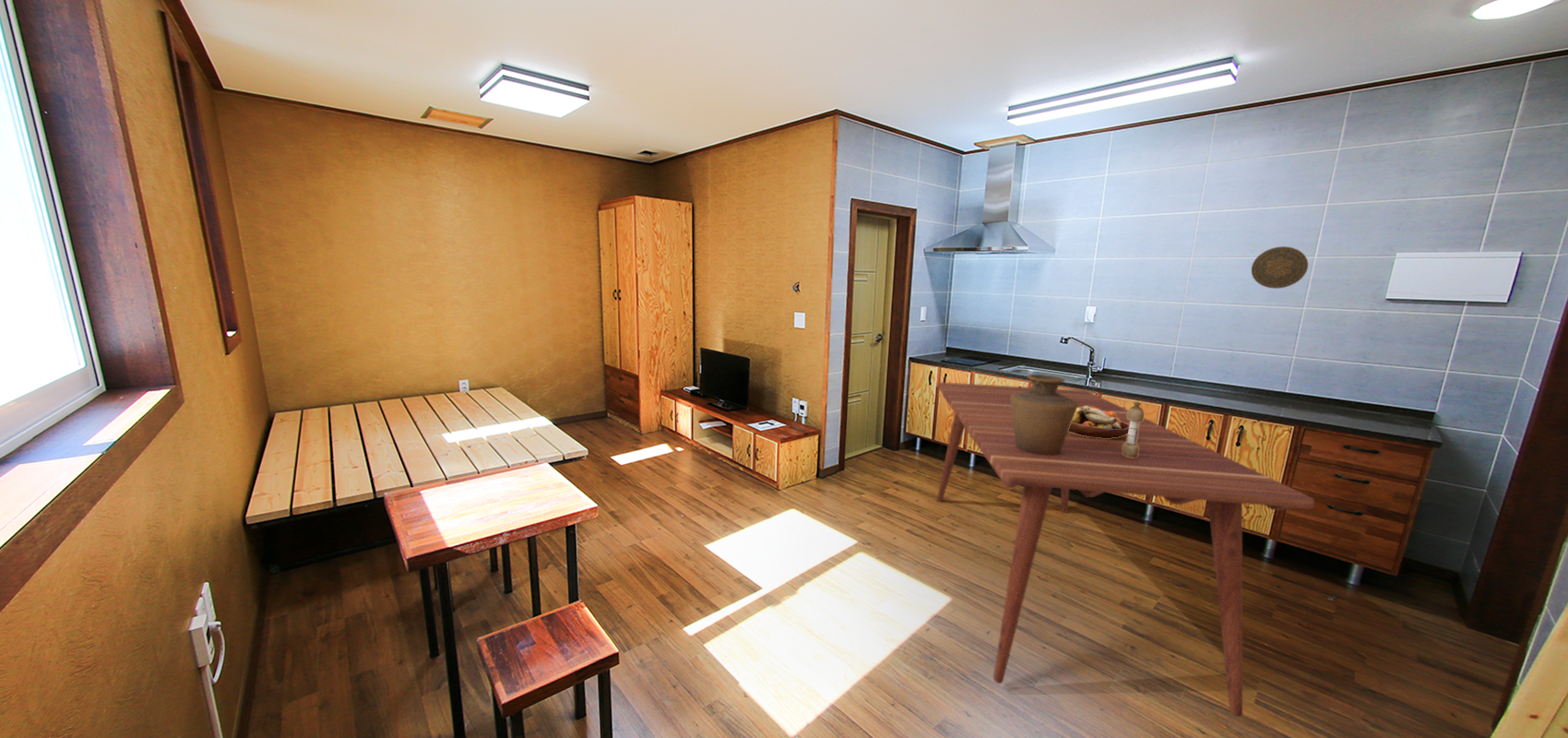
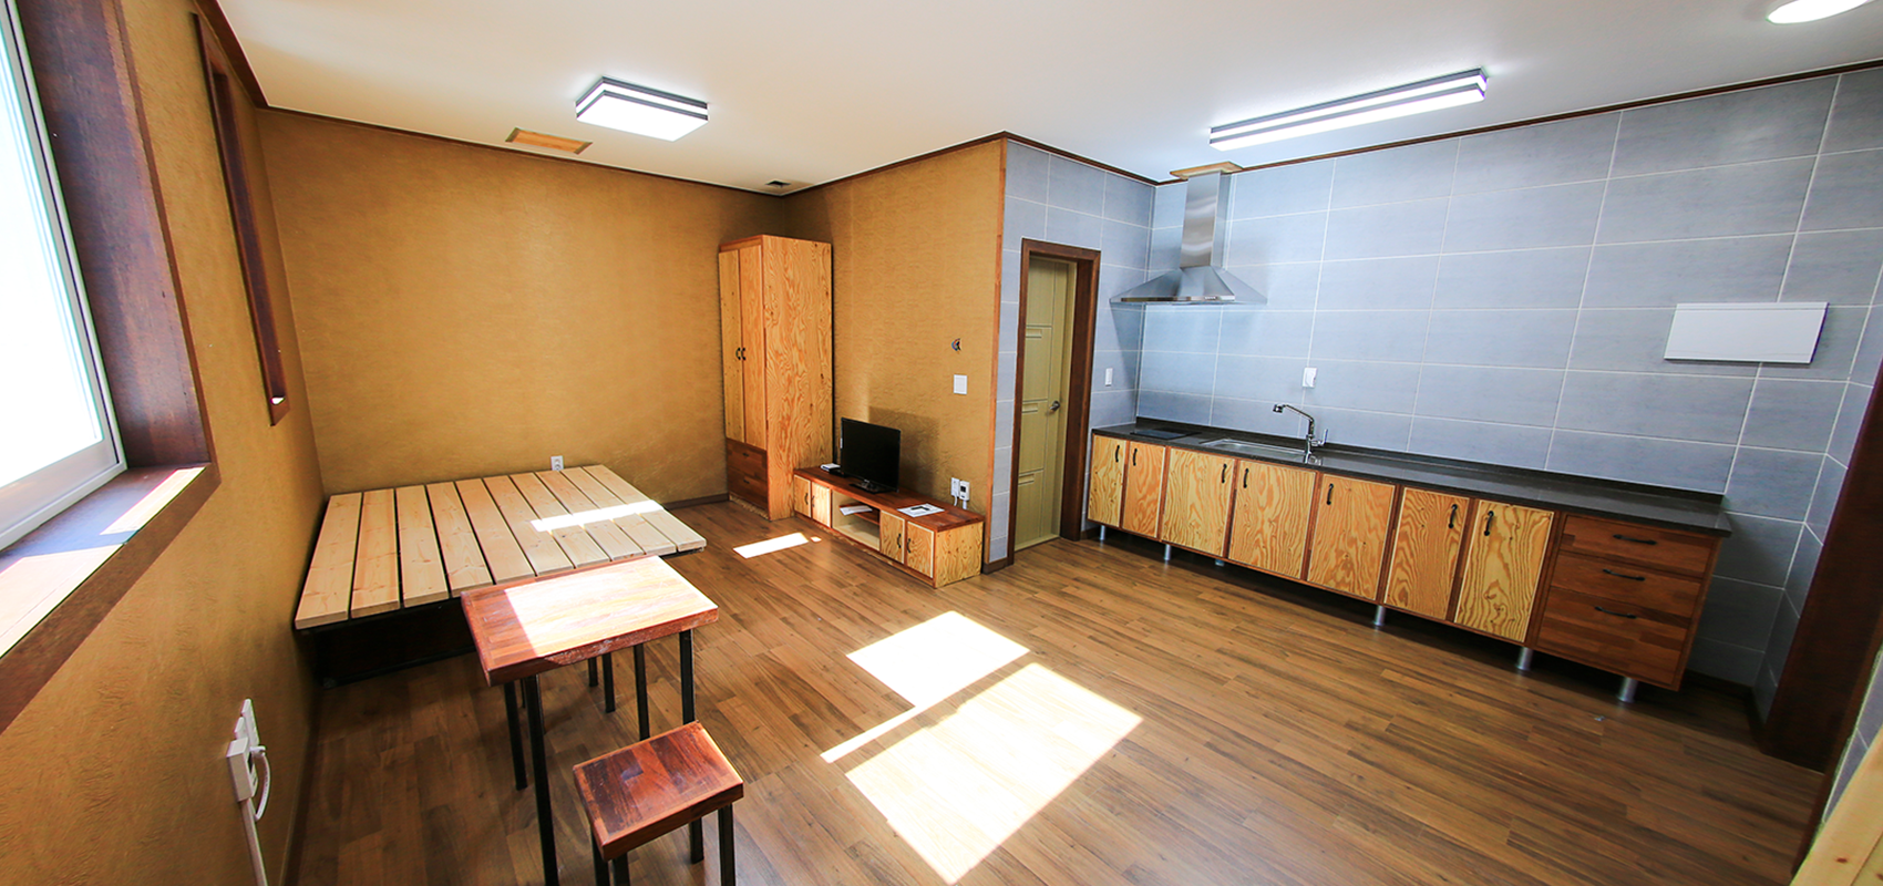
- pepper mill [1123,401,1145,458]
- vase [1010,374,1078,455]
- decorative plate [1251,245,1309,290]
- fruit bowl [1068,406,1130,438]
- dining table [936,381,1315,718]
